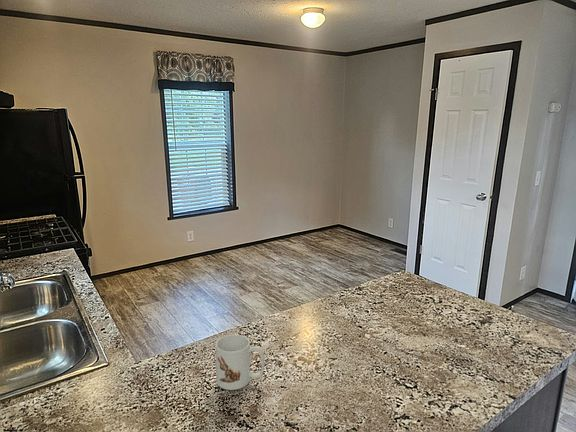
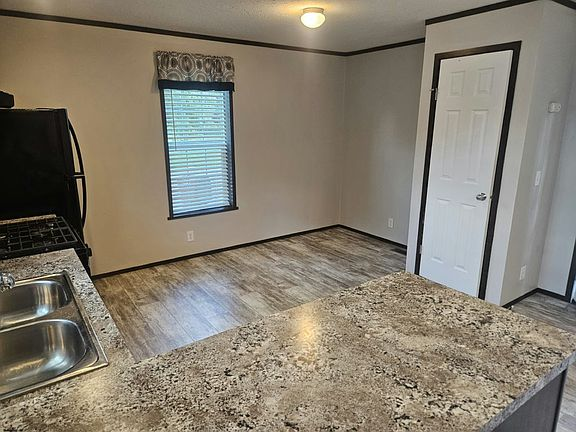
- mug [214,334,265,391]
